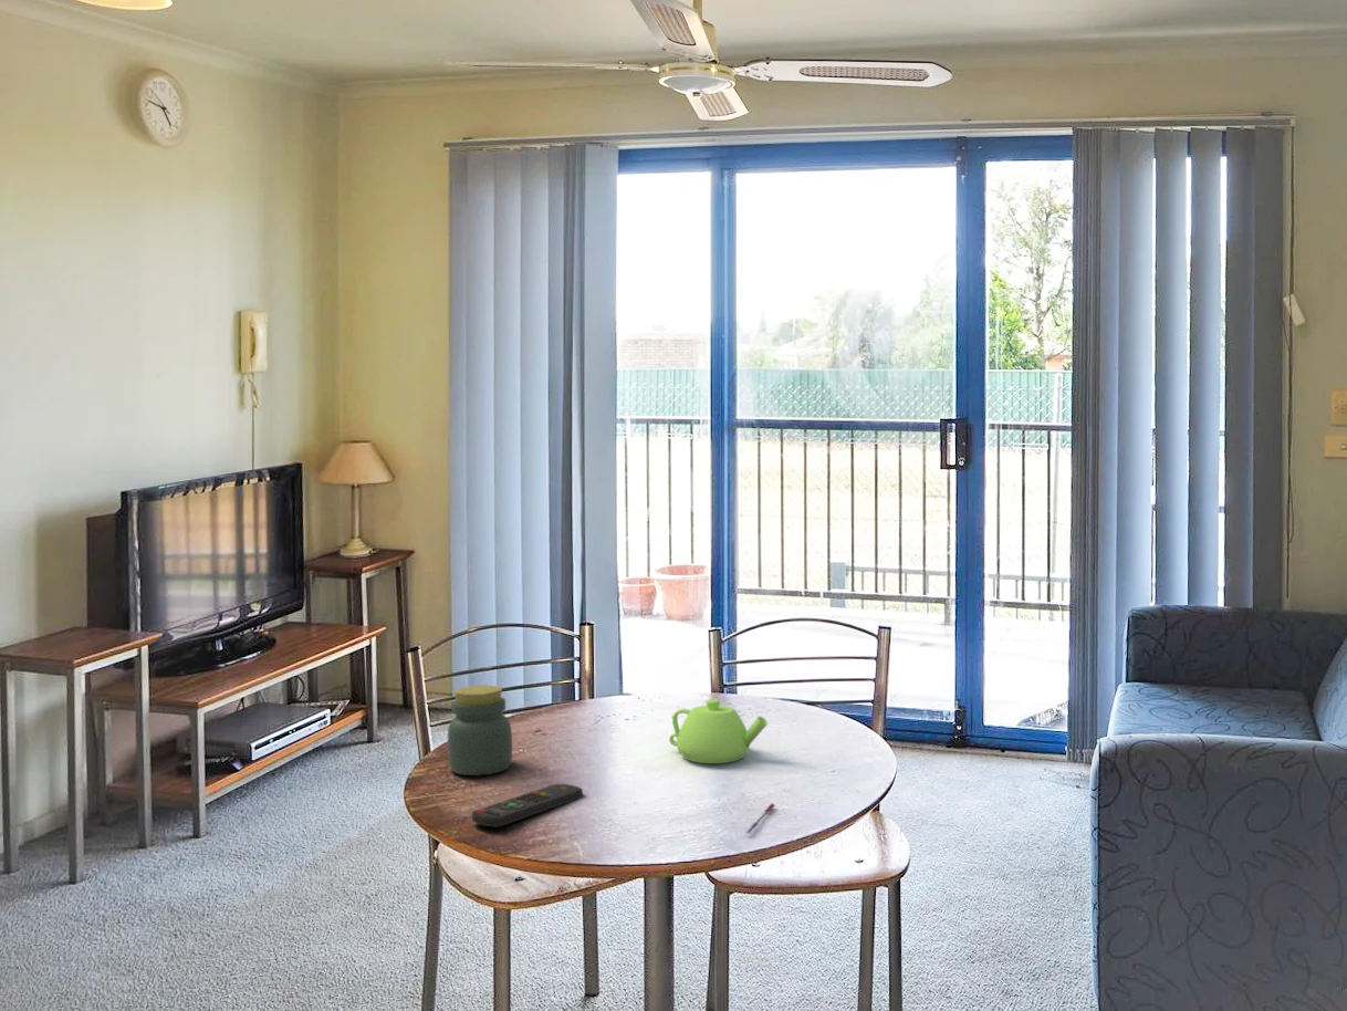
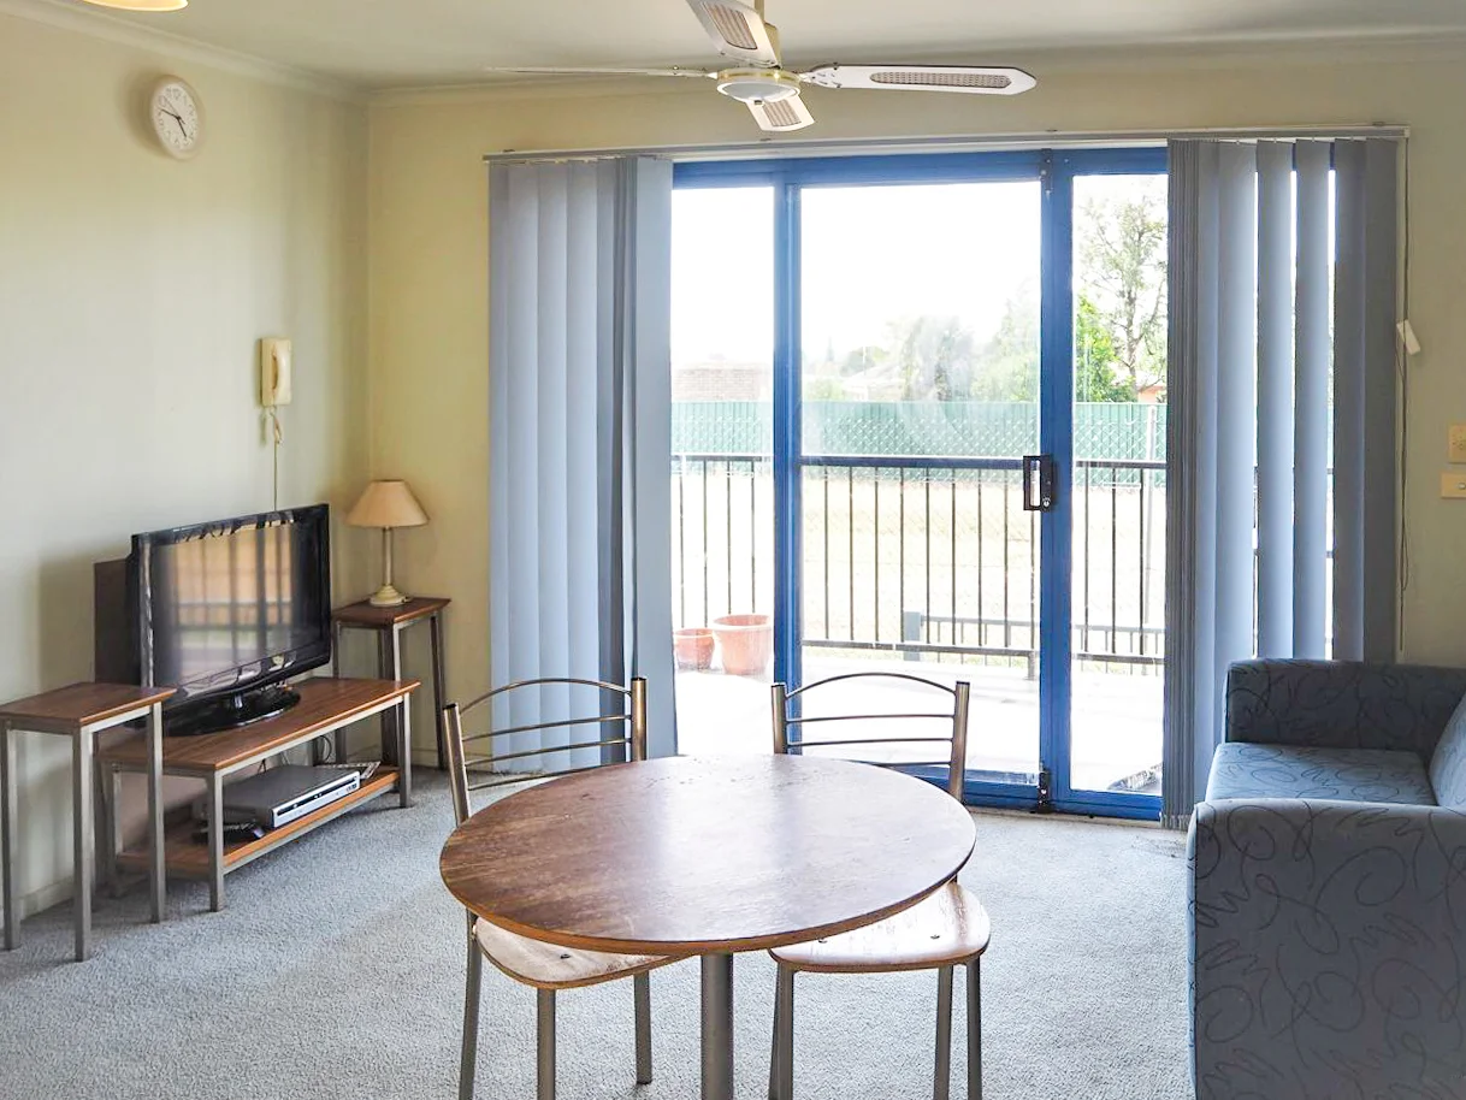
- pen [745,802,775,835]
- jar [447,685,513,777]
- remote control [471,783,584,827]
- teapot [668,698,769,764]
